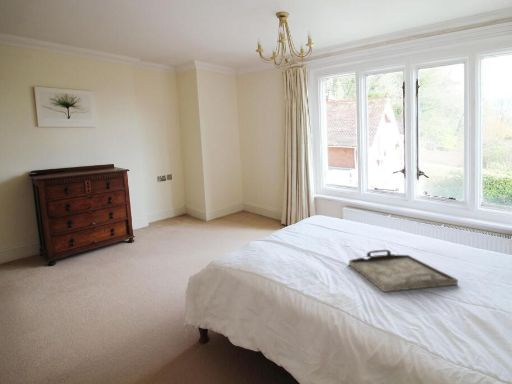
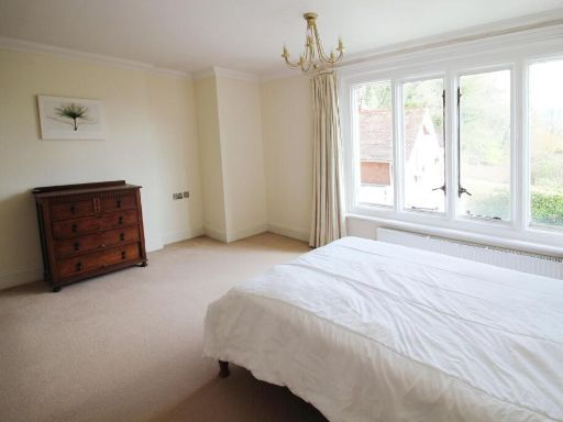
- serving tray [348,249,459,293]
